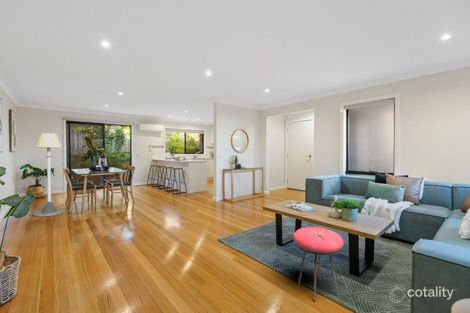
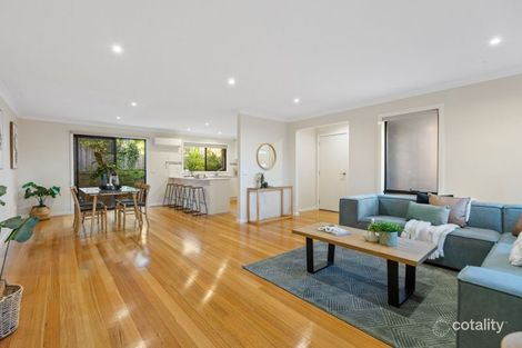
- stool [292,226,344,302]
- floor lamp [32,132,66,217]
